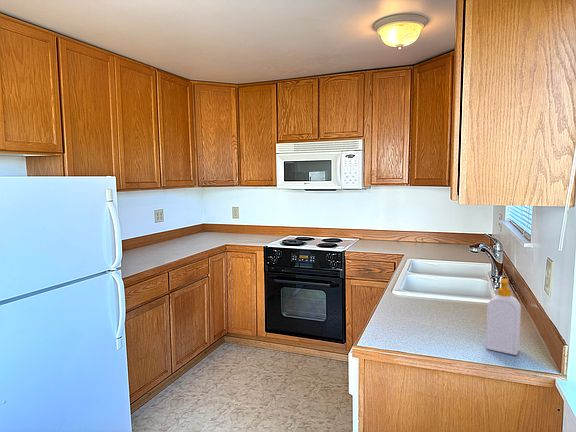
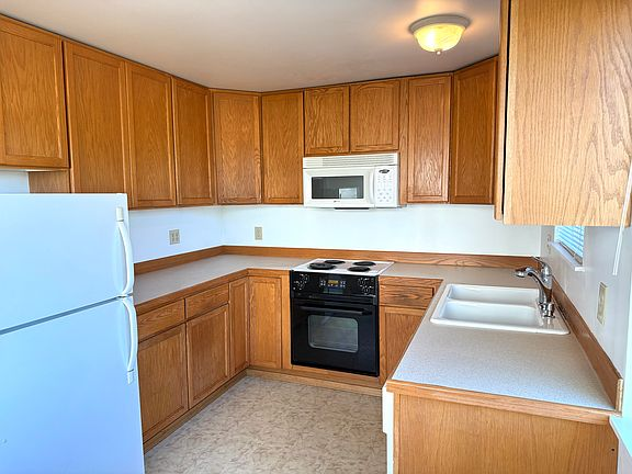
- soap bottle [485,278,522,356]
